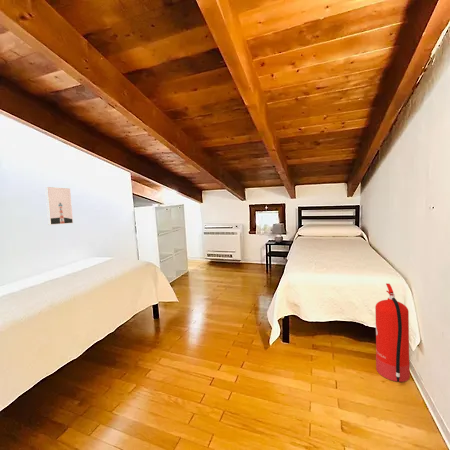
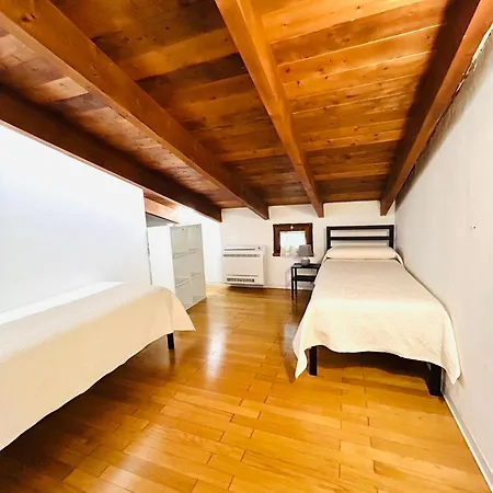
- fire extinguisher [374,282,411,383]
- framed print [44,186,74,226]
